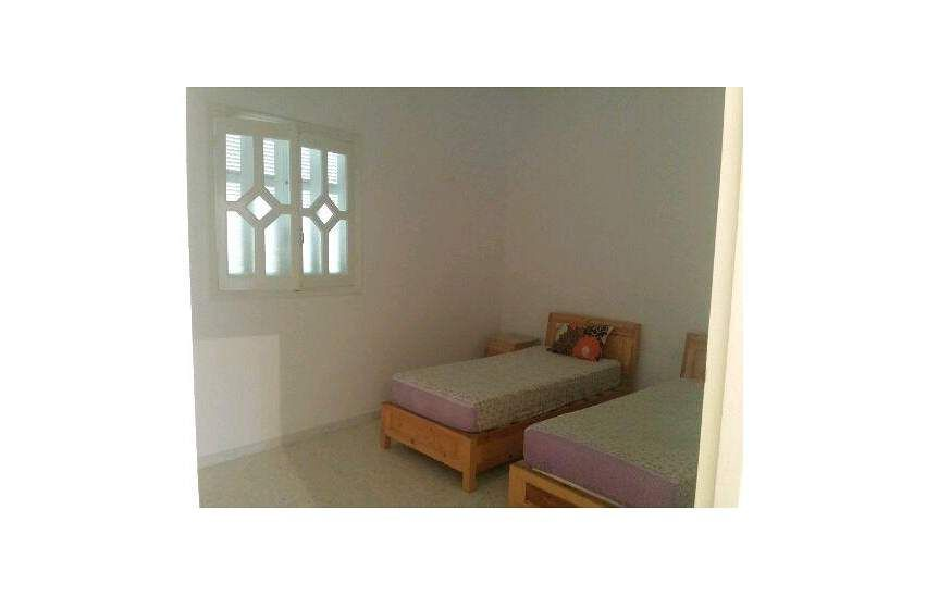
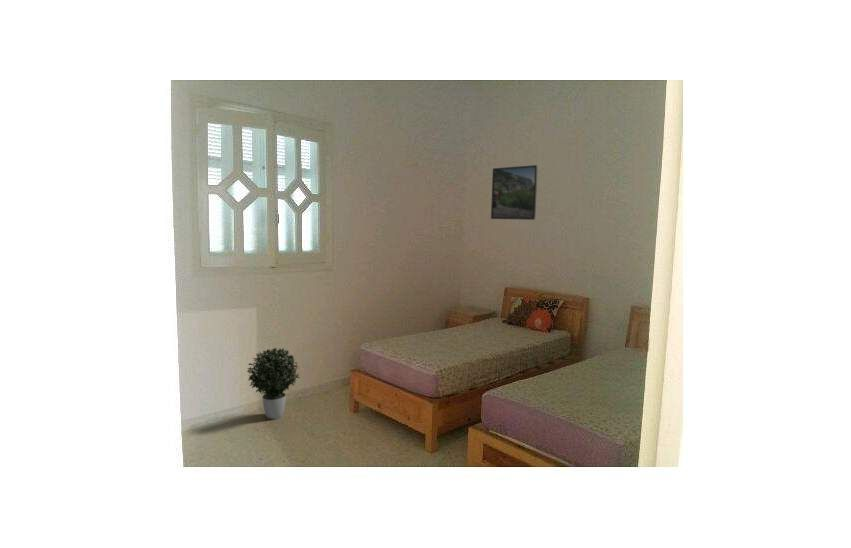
+ potted plant [246,347,301,420]
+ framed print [490,164,539,221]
